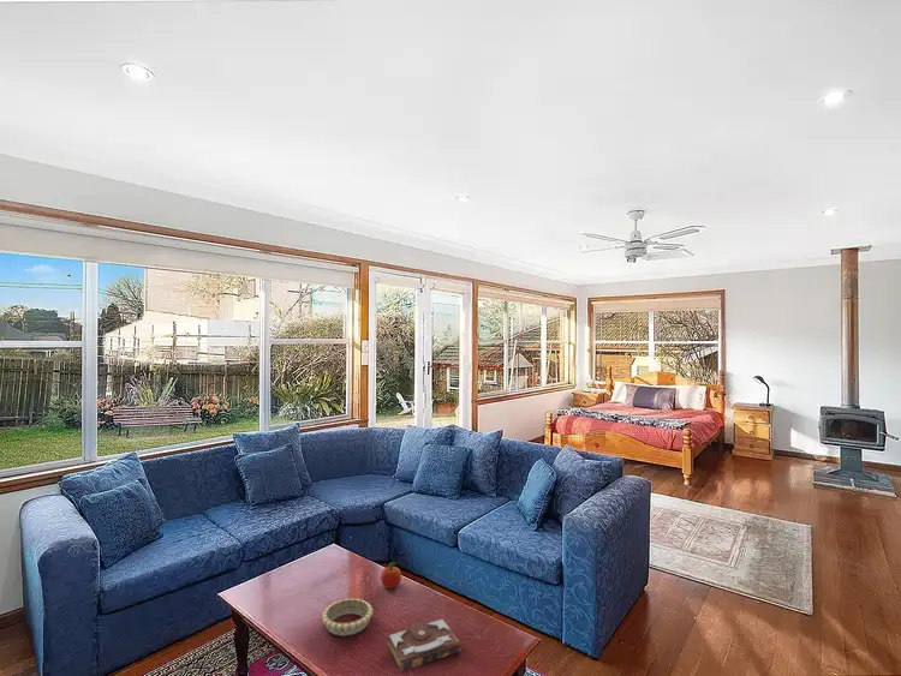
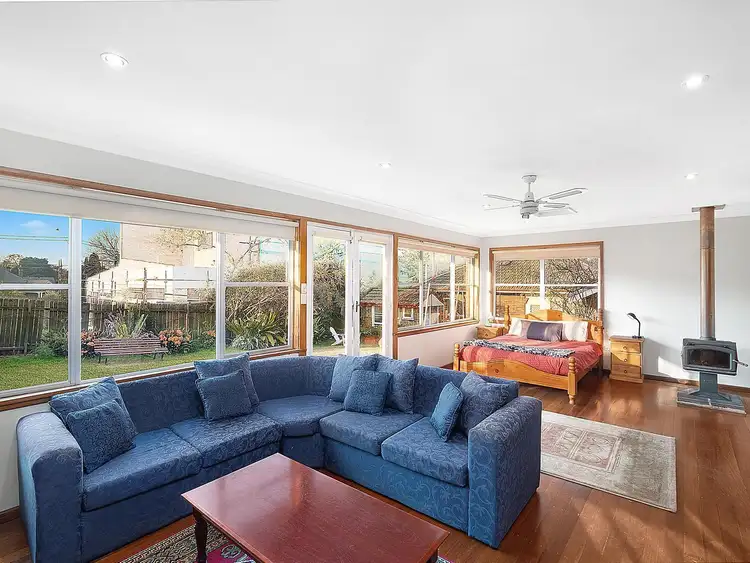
- book [387,618,463,672]
- decorative bowl [321,598,374,636]
- fruit [380,561,402,590]
